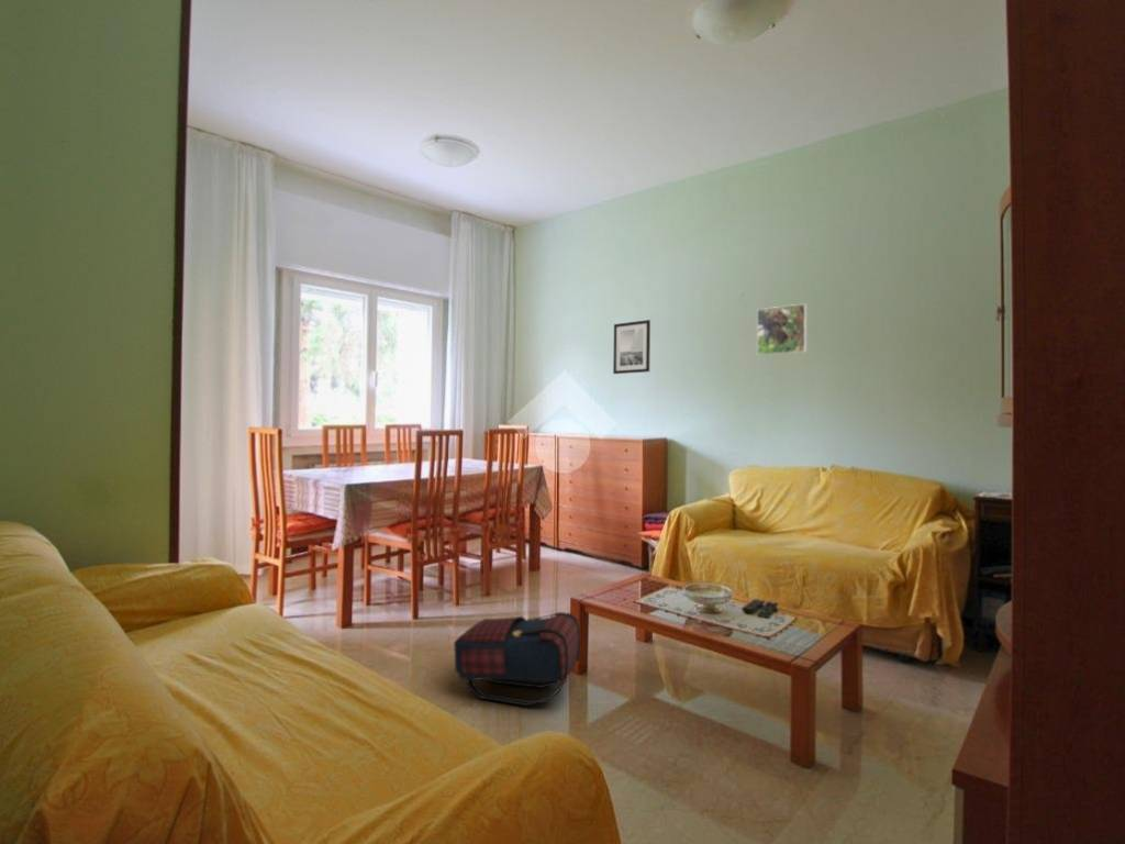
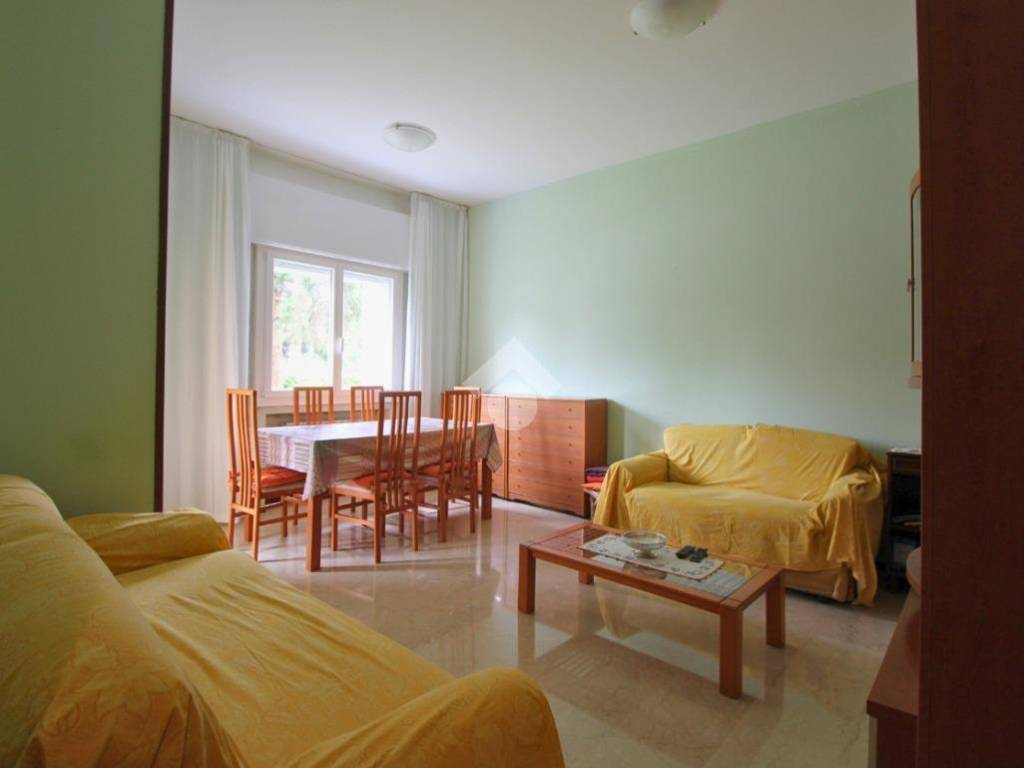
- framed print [756,302,807,357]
- satchel [453,611,581,707]
- wall art [612,319,651,375]
